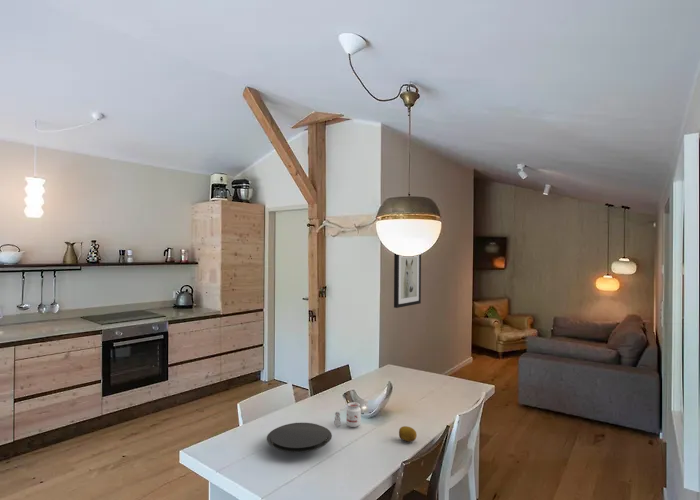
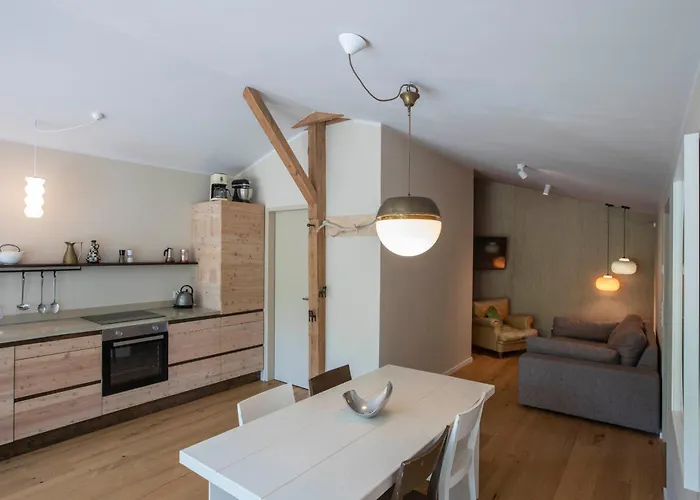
- fruit [398,425,418,443]
- wall art [393,253,422,309]
- plate [266,422,333,454]
- candle [333,401,362,428]
